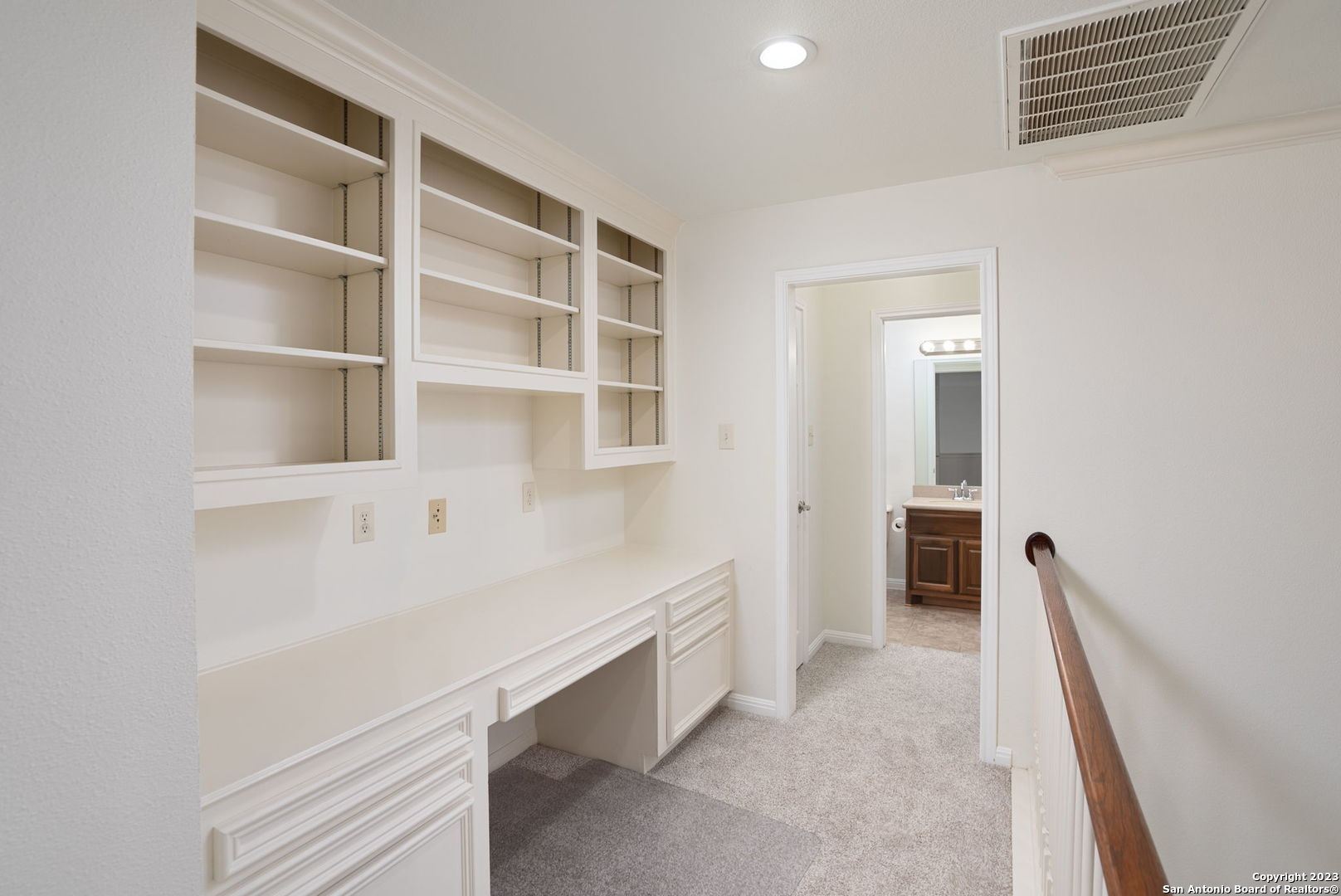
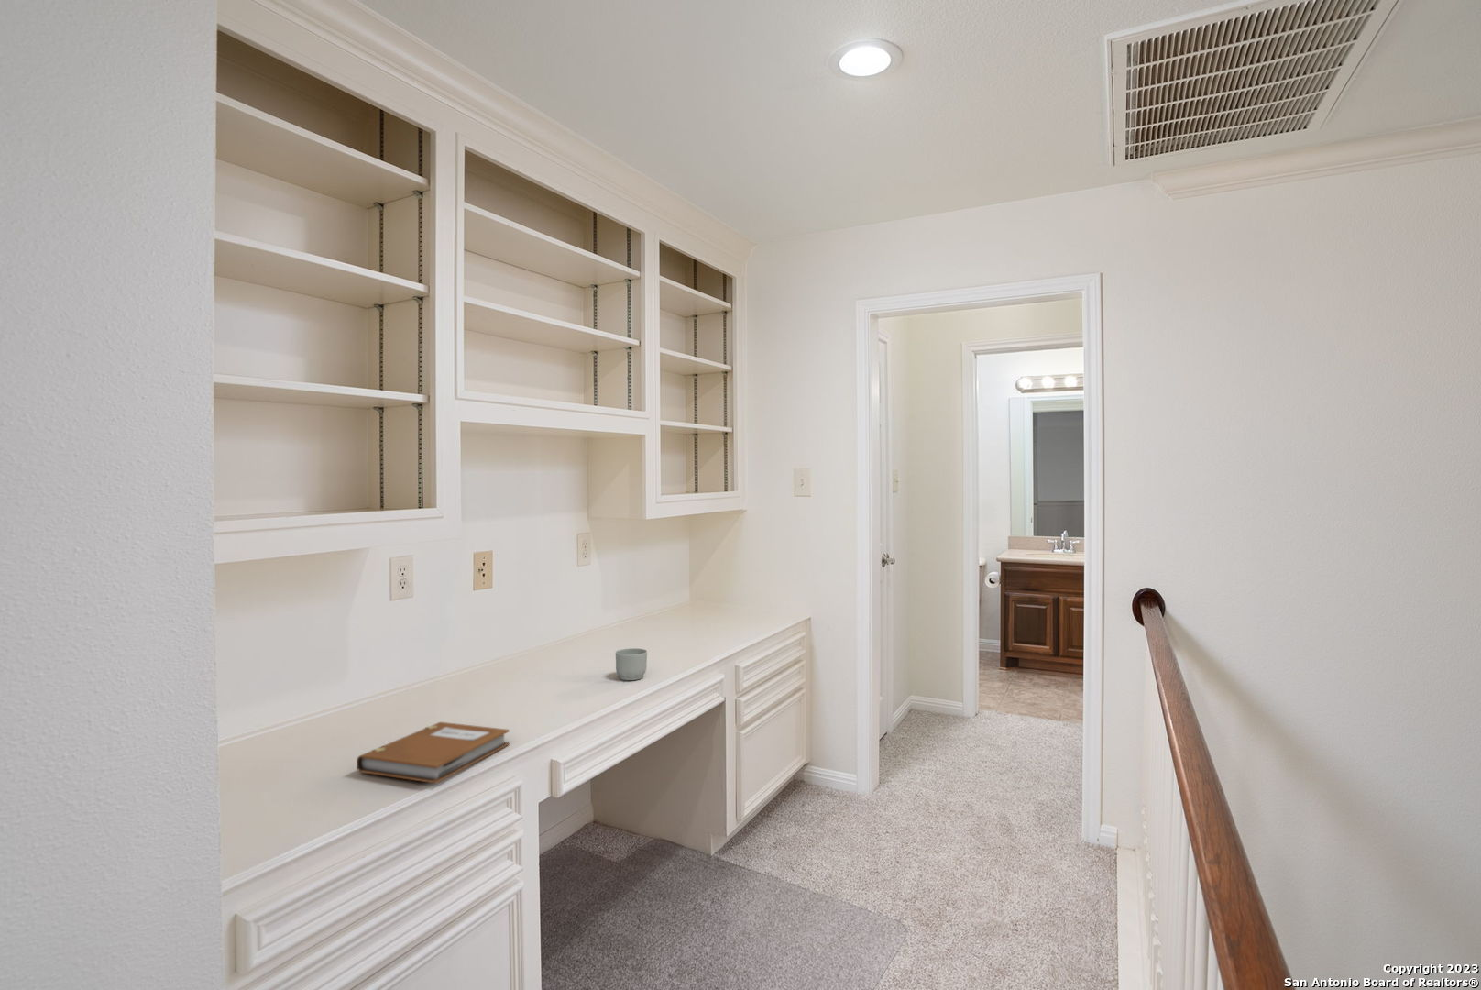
+ mug [615,647,648,681]
+ notebook [356,722,510,784]
